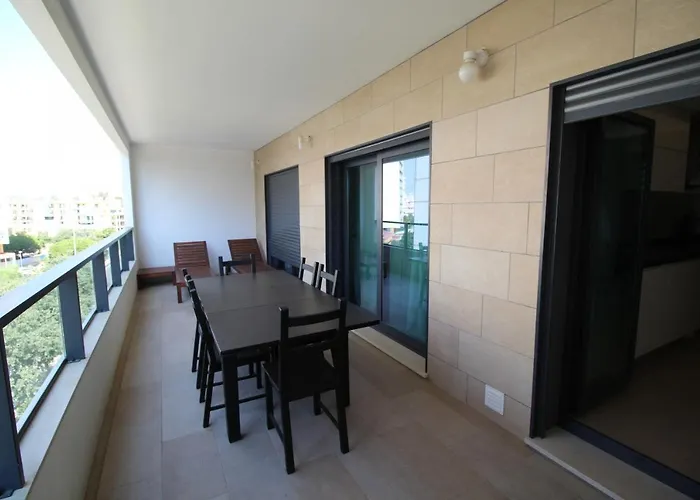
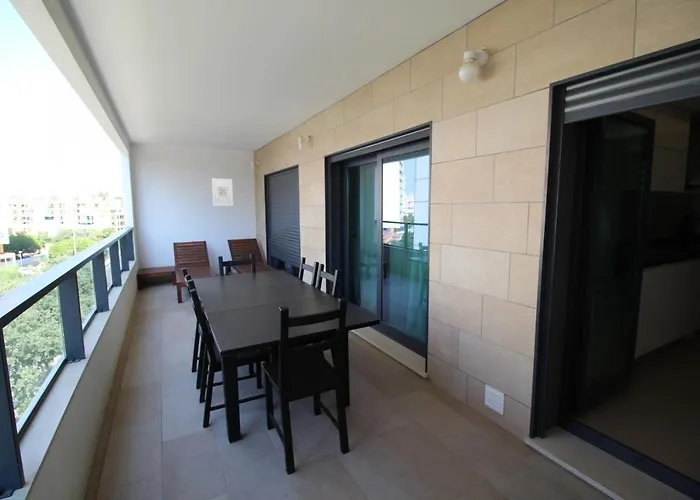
+ wall art [211,177,234,207]
